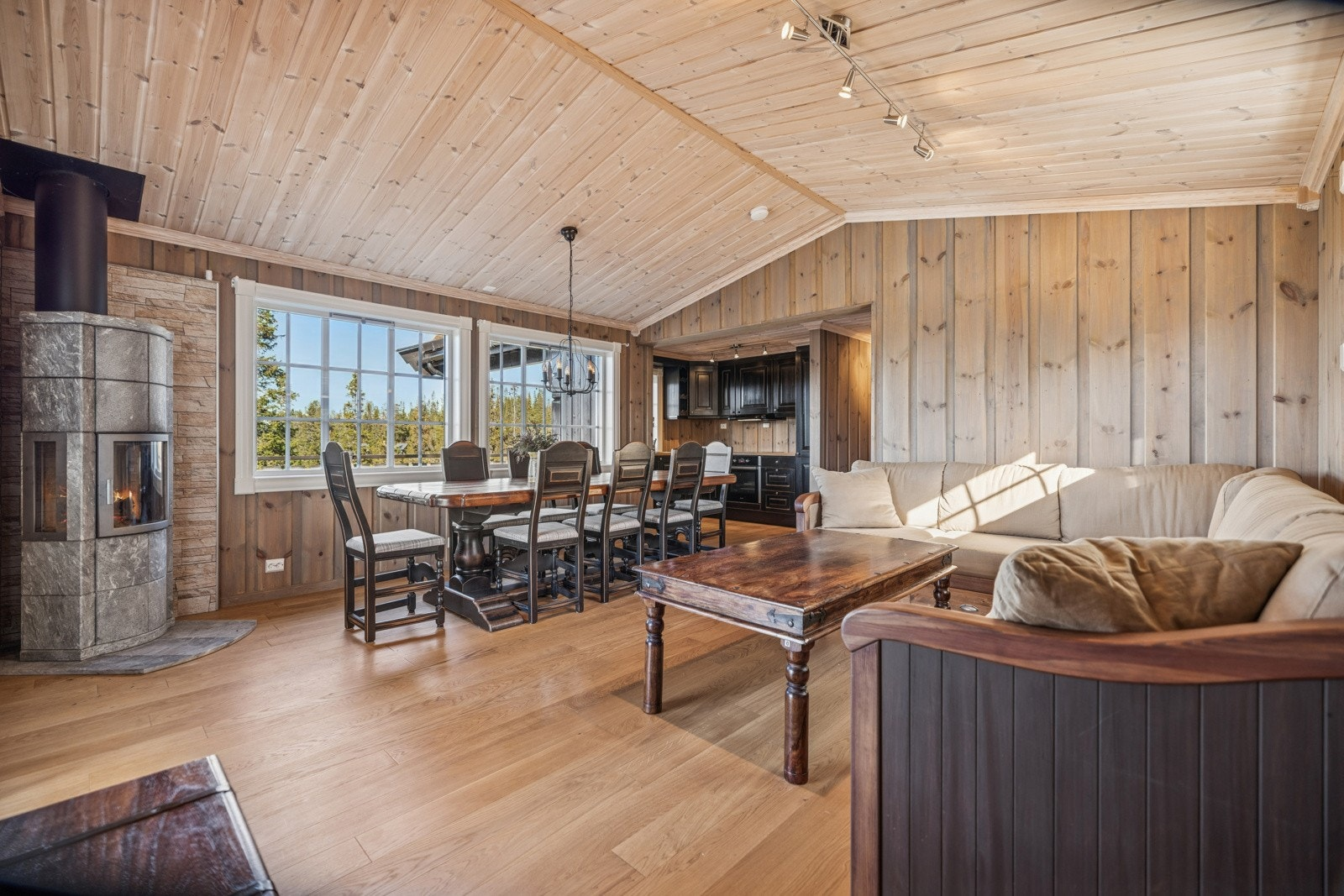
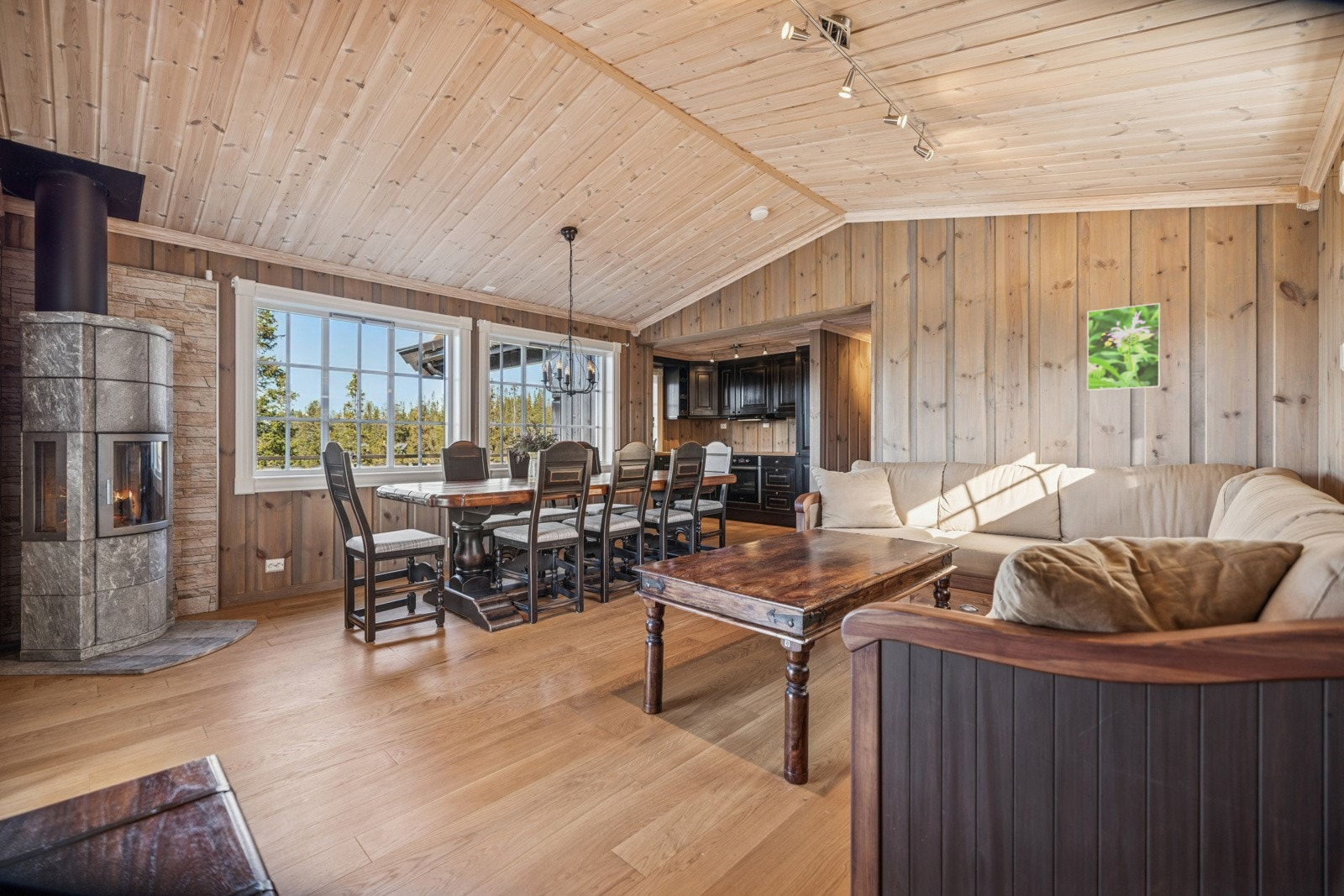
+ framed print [1086,302,1161,391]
